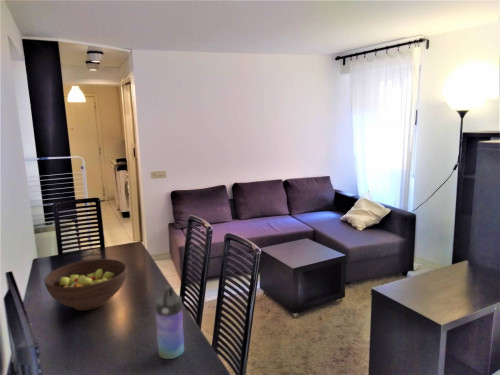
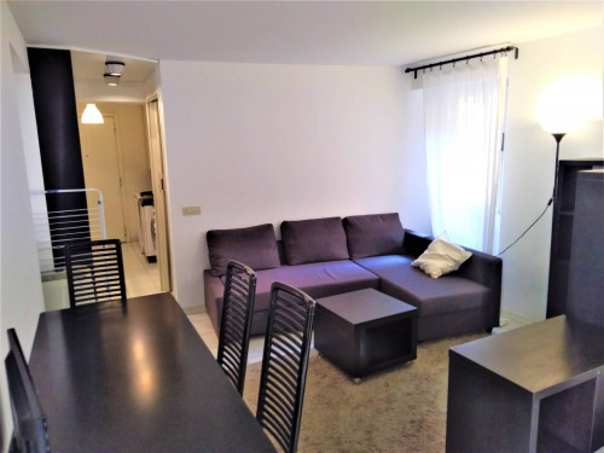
- water bottle [155,286,185,360]
- fruit bowl [44,258,128,312]
